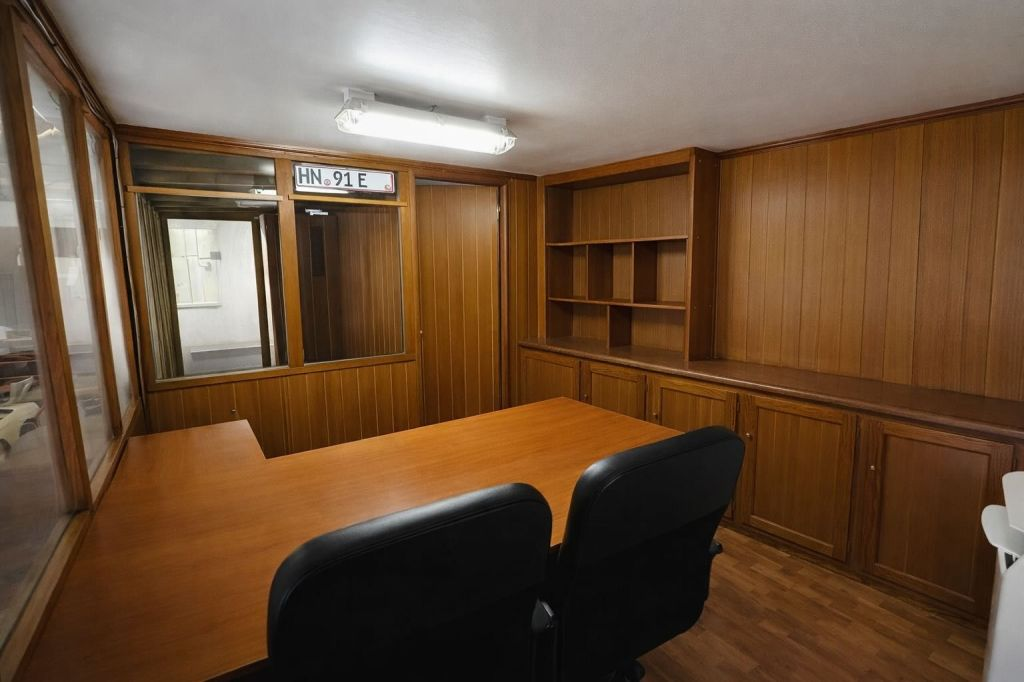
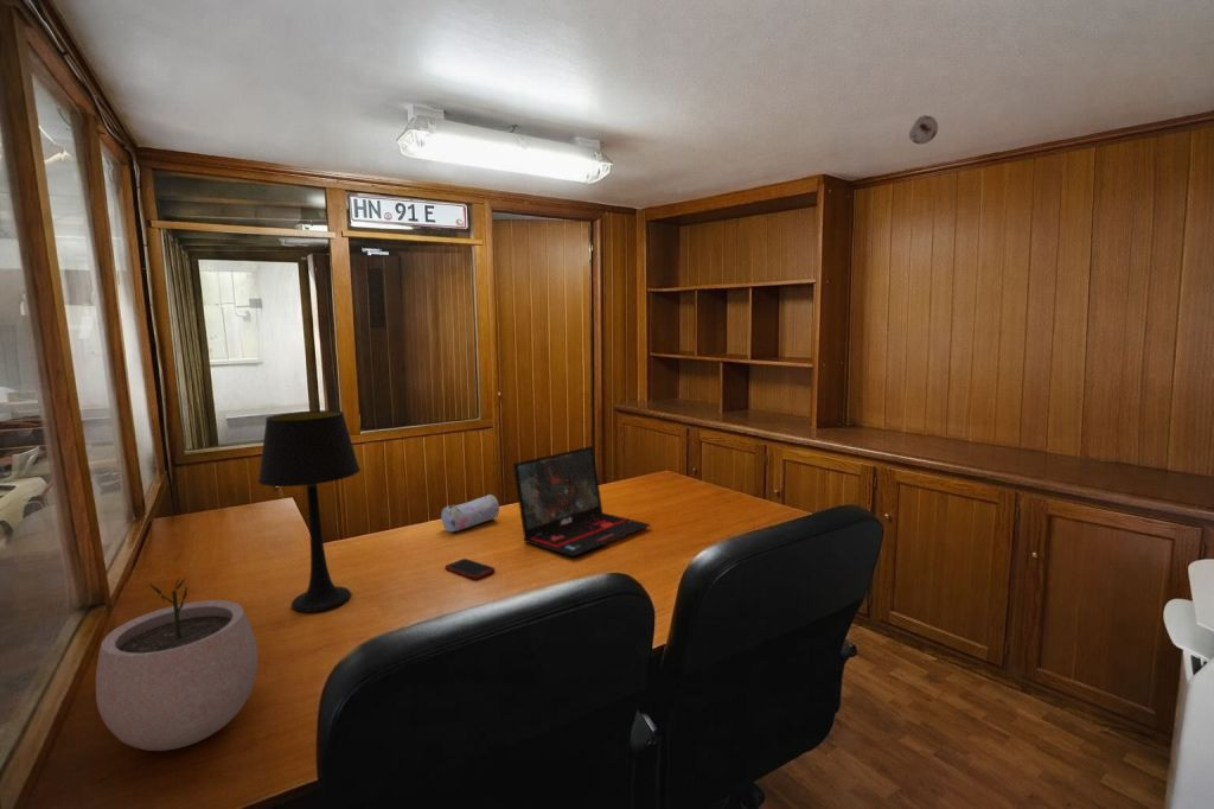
+ smoke detector [908,114,939,145]
+ plant pot [95,577,258,752]
+ table lamp [257,409,362,613]
+ pencil case [440,493,500,533]
+ laptop [512,445,652,558]
+ cell phone [443,558,497,580]
